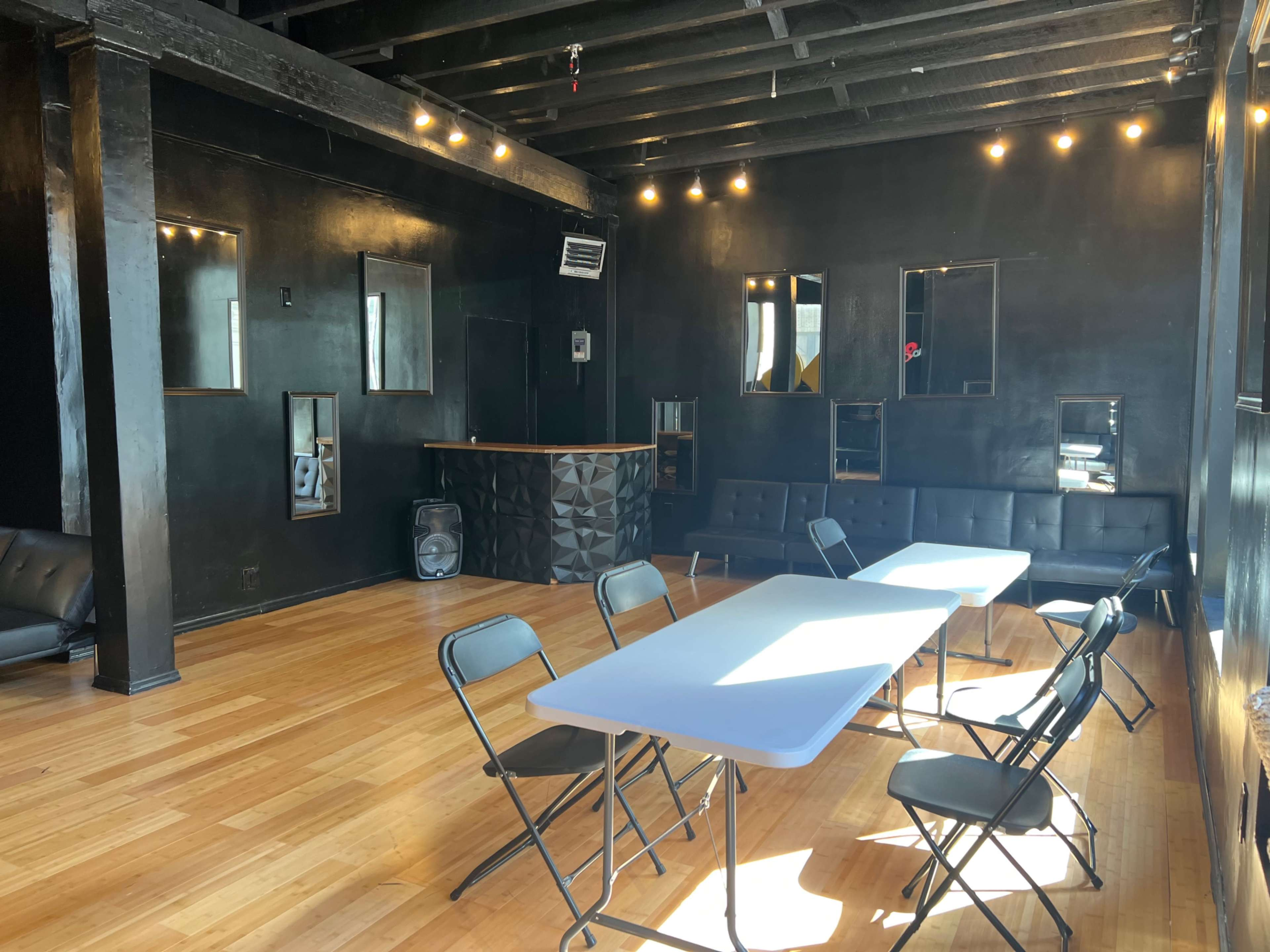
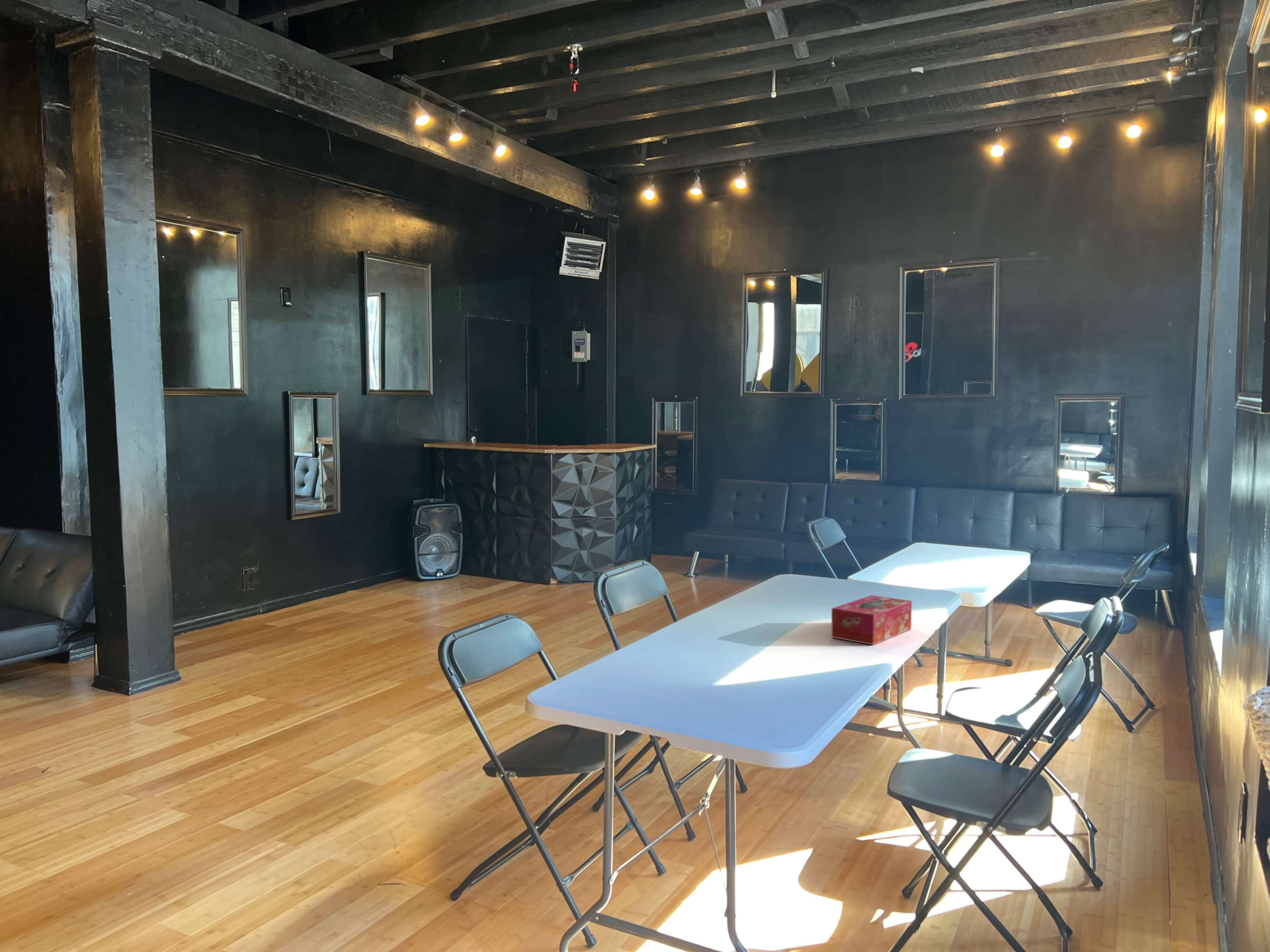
+ tissue box [831,595,912,645]
